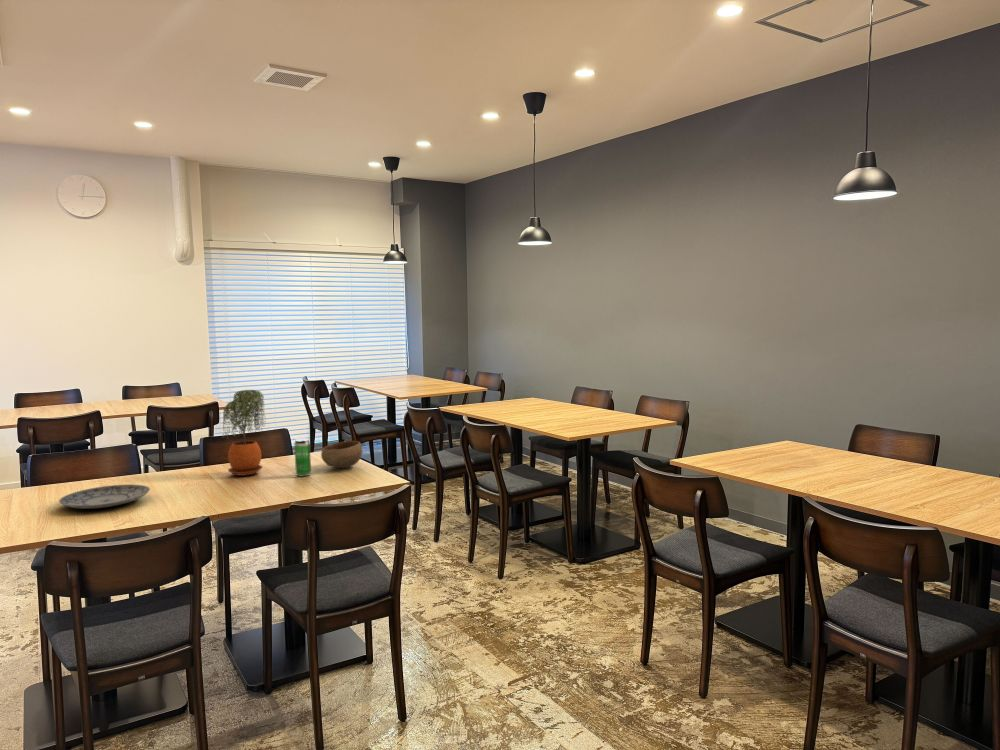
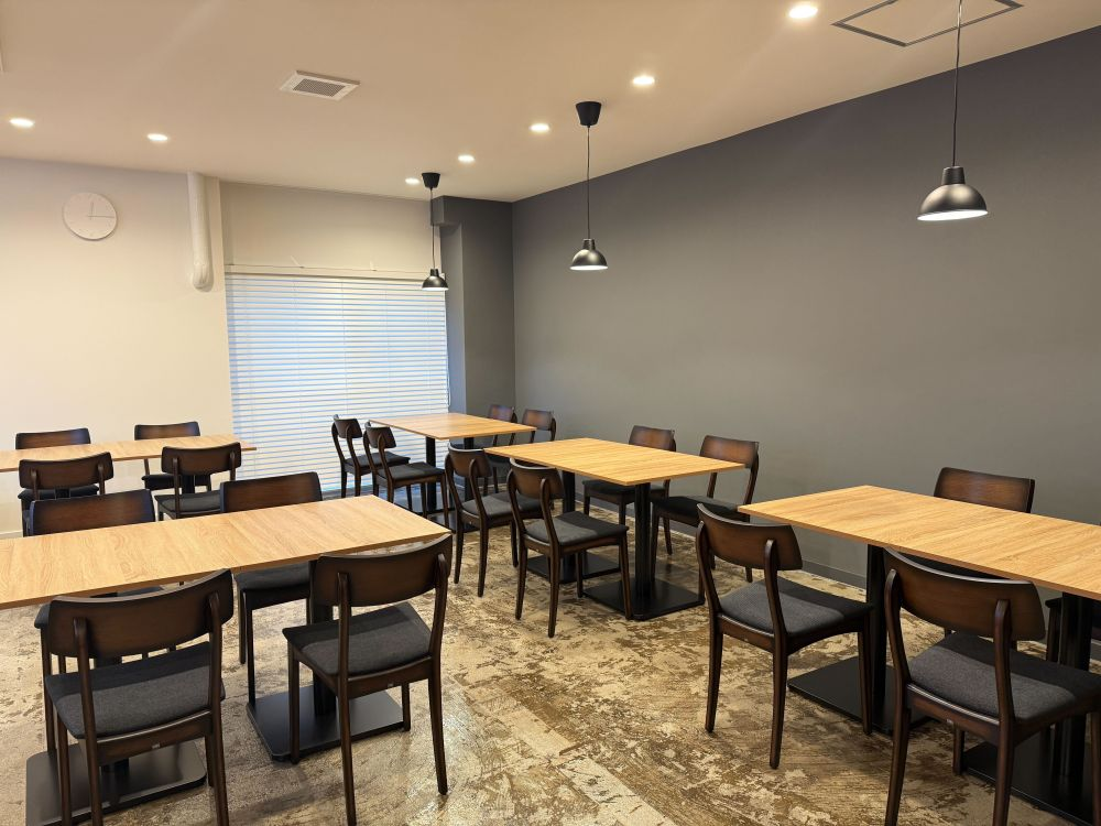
- plate [58,483,151,510]
- beverage can [293,437,312,478]
- bowl [320,440,363,469]
- potted plant [222,389,267,477]
